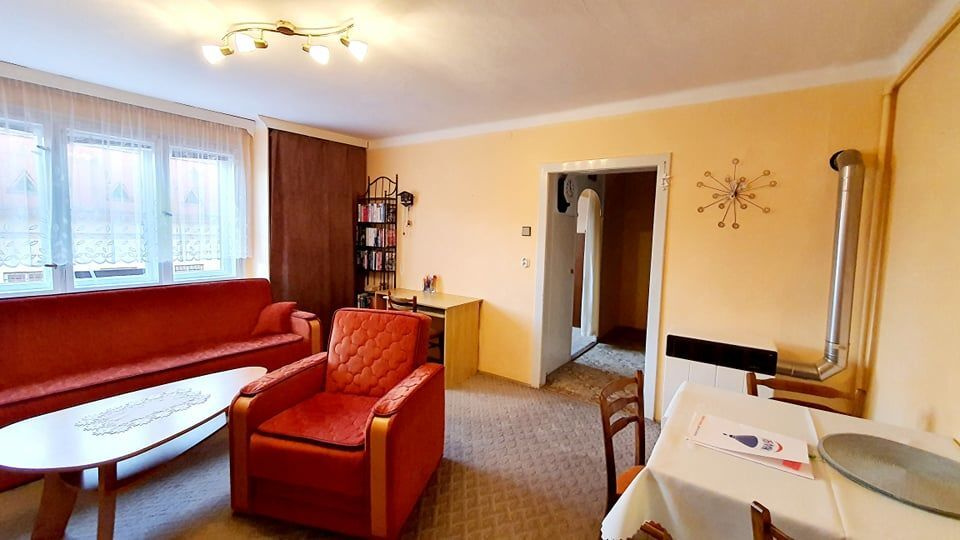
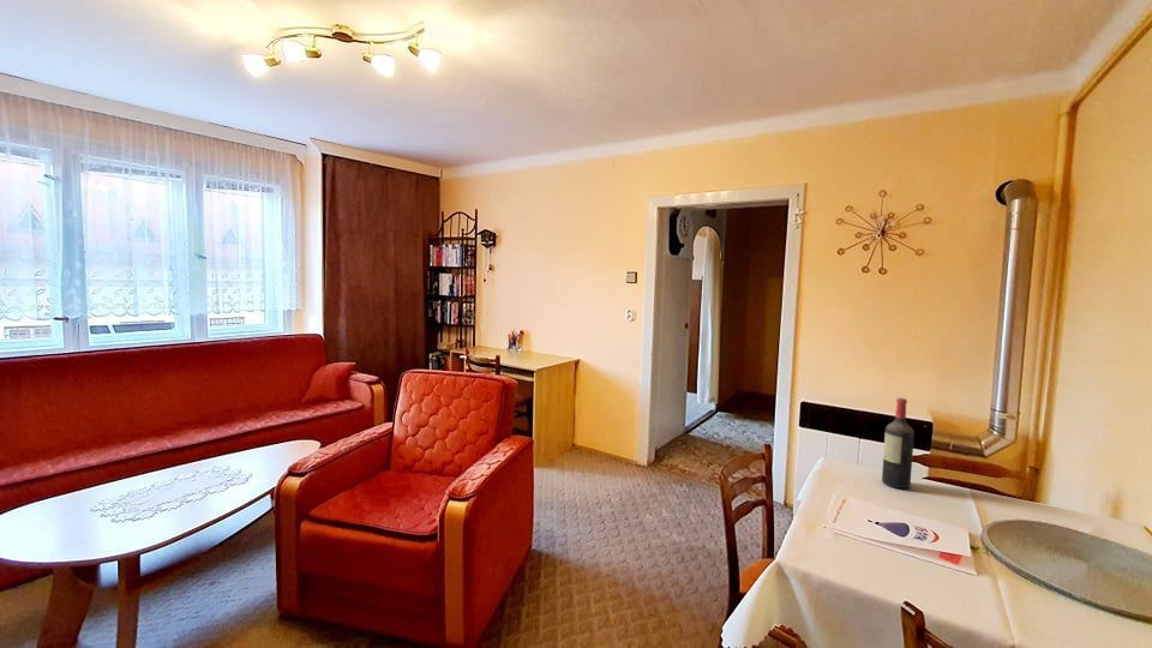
+ wine bottle [881,397,916,490]
